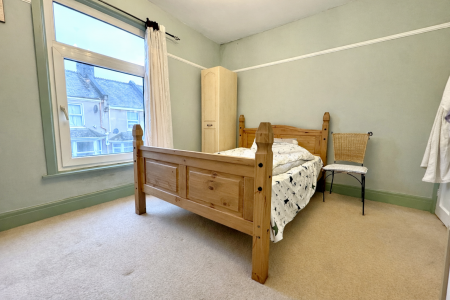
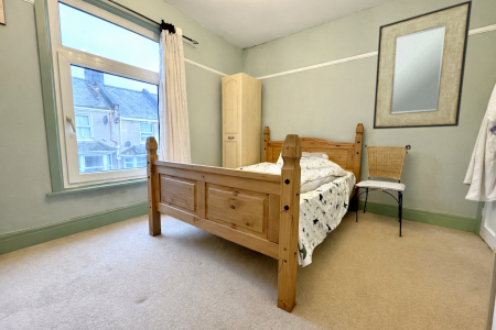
+ home mirror [371,0,473,130]
